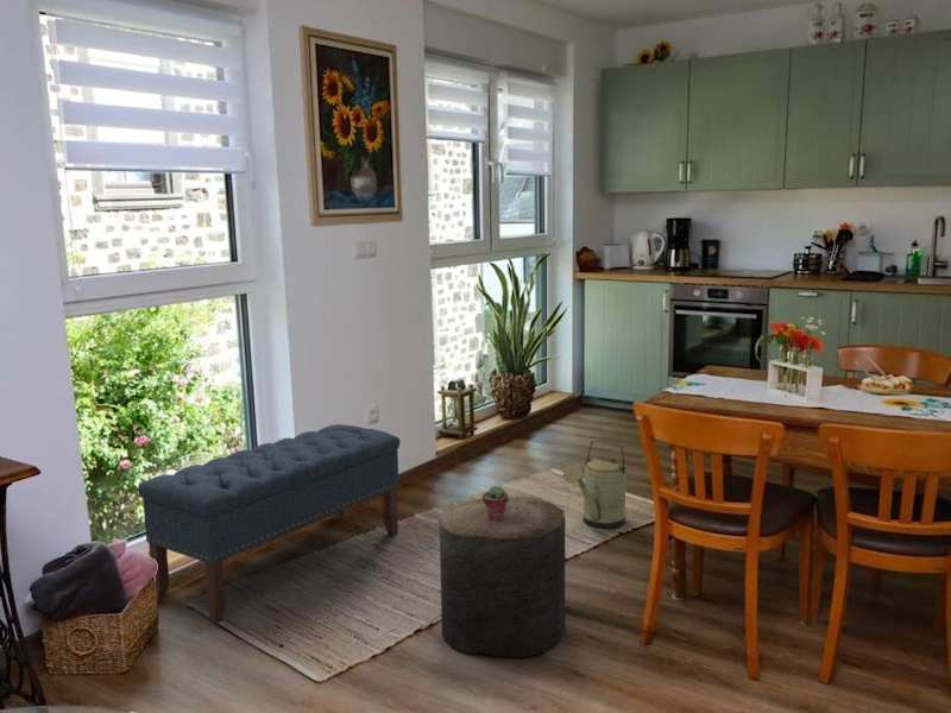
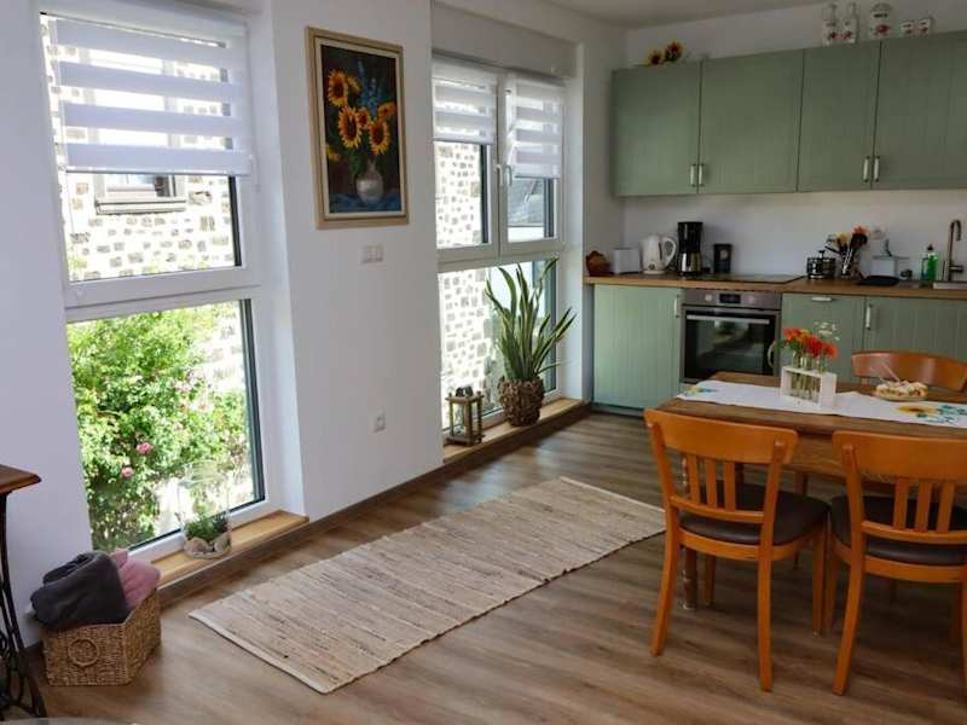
- bench [137,423,402,625]
- watering can [562,440,628,530]
- stool [439,496,566,658]
- potted succulent [481,485,510,522]
